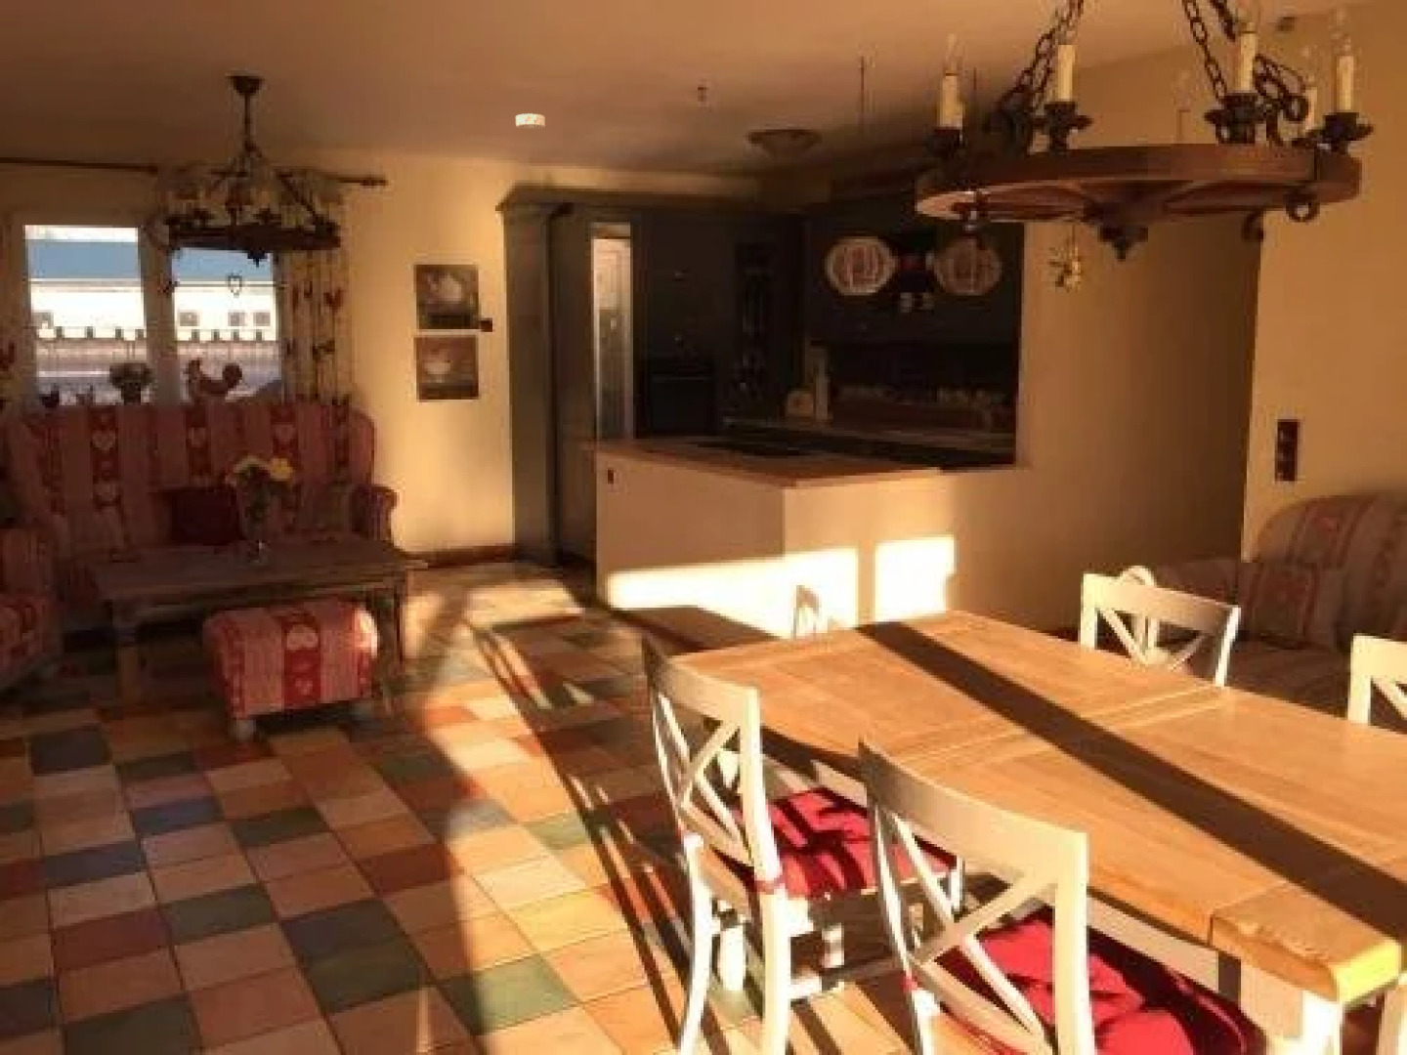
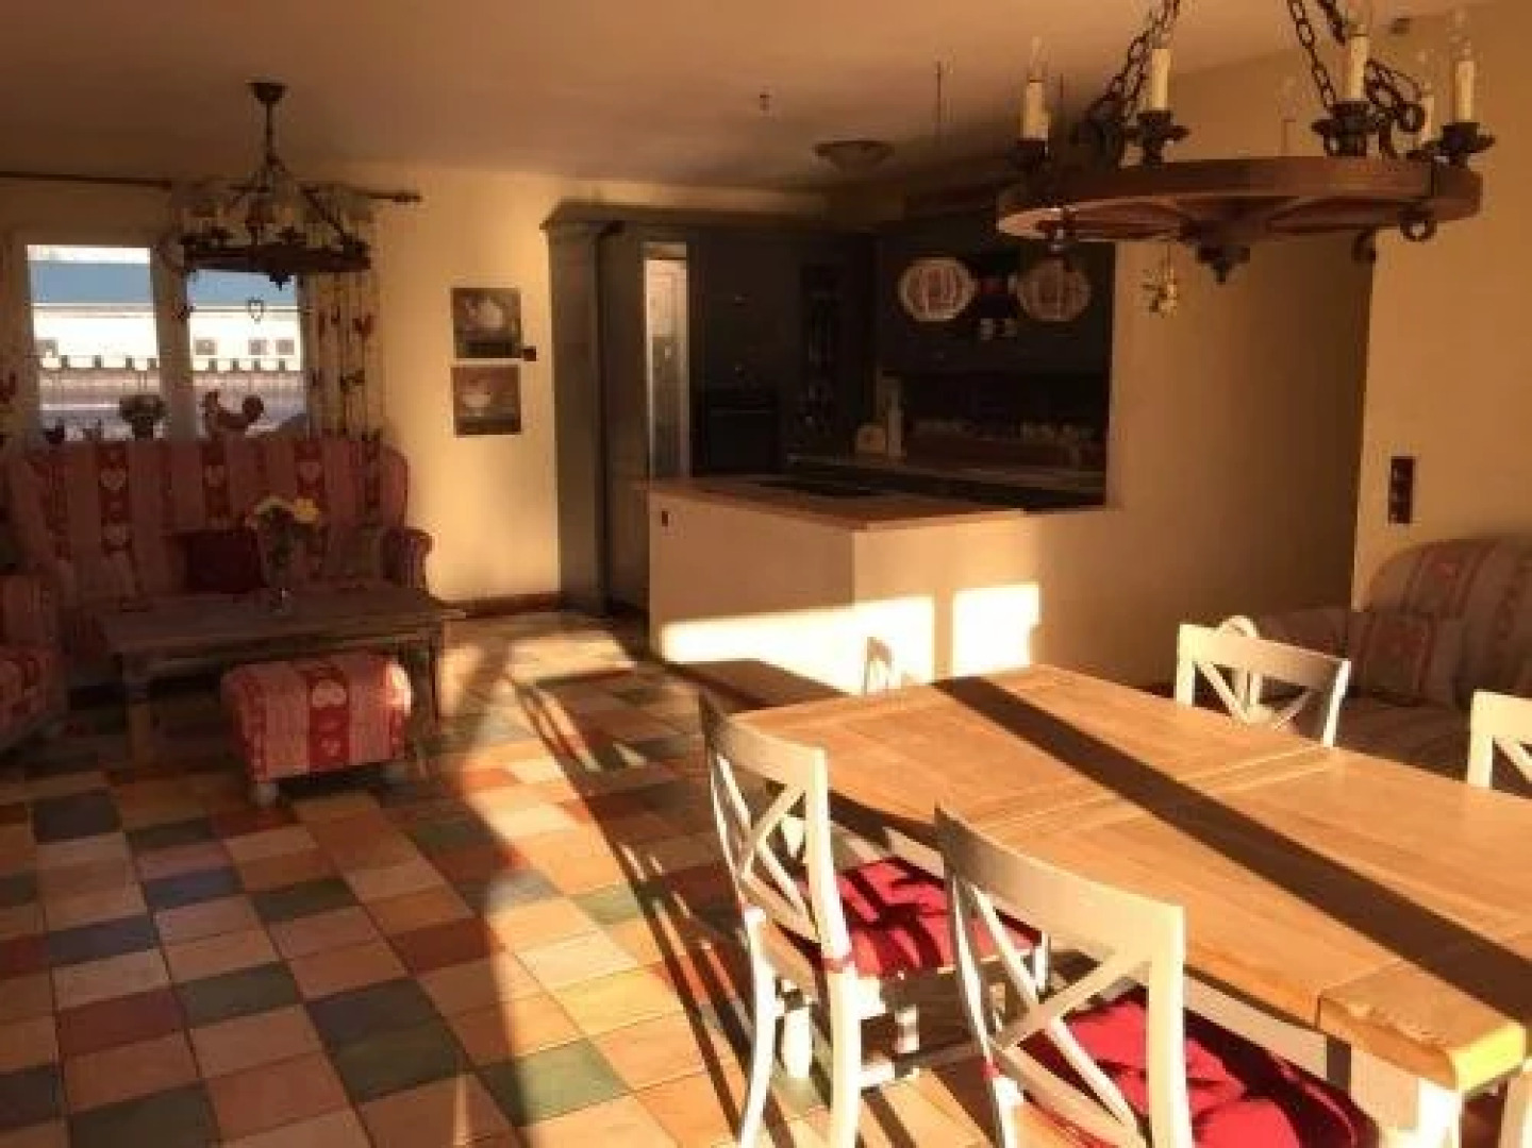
- smoke detector [515,112,546,130]
